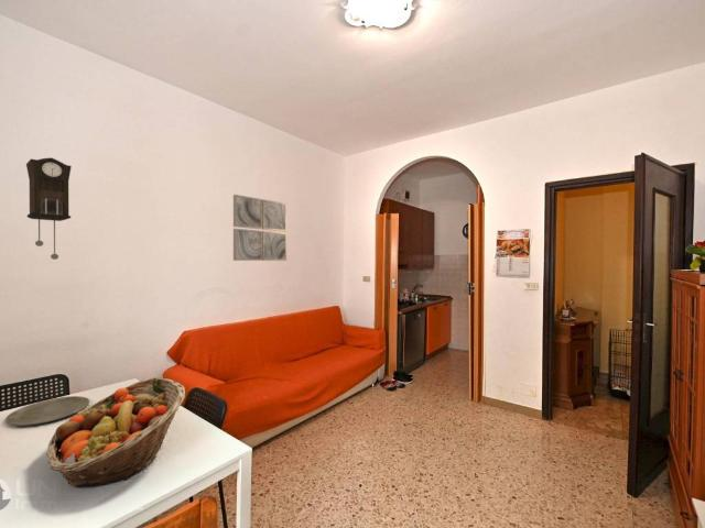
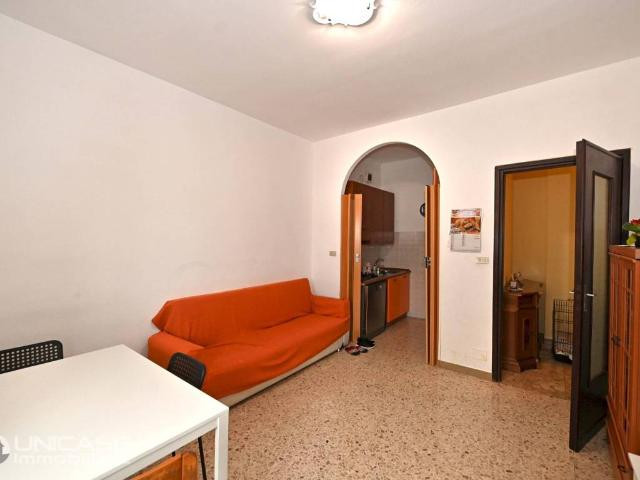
- pendulum clock [25,156,73,261]
- plate [4,395,90,427]
- wall art [232,194,288,262]
- fruit basket [46,376,186,488]
